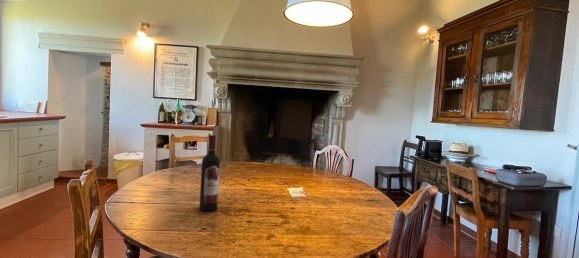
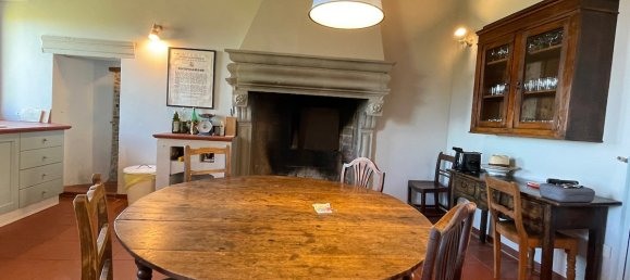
- wine bottle [198,134,221,212]
